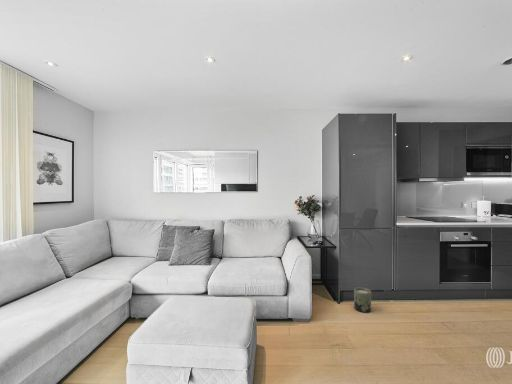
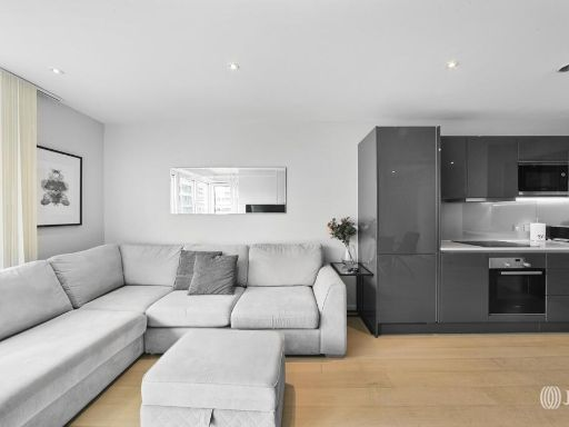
- planter [353,286,372,314]
